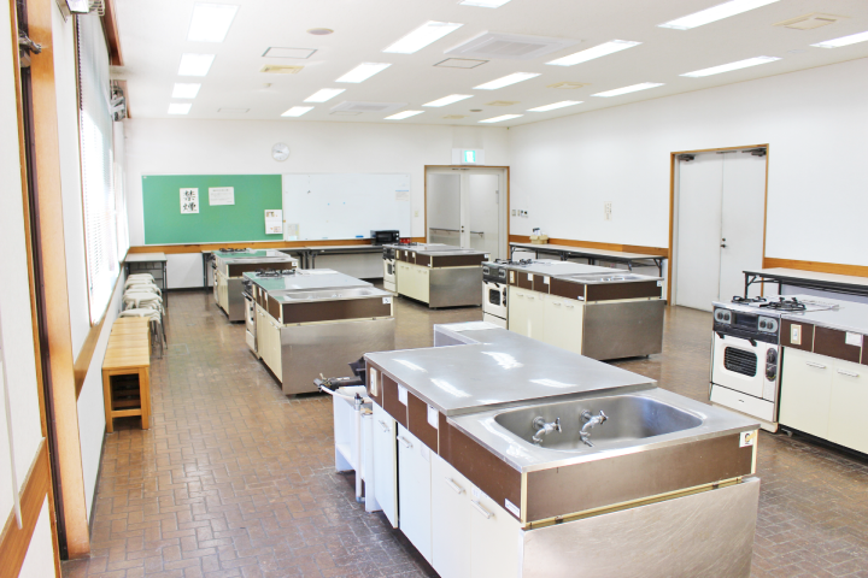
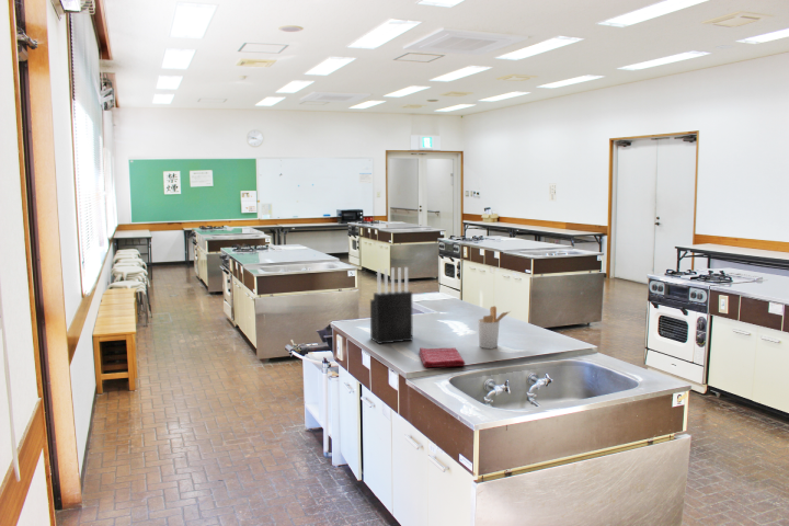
+ knife block [369,266,413,345]
+ utensil holder [477,305,512,350]
+ dish towel [419,347,466,368]
